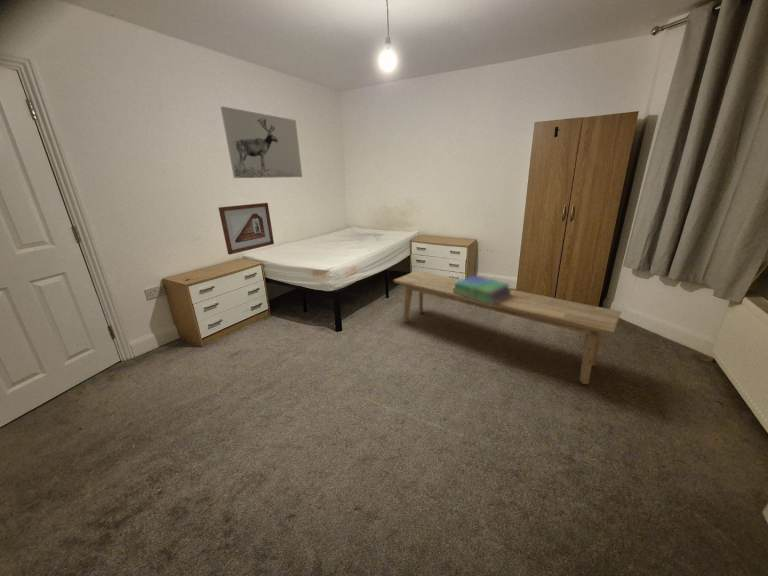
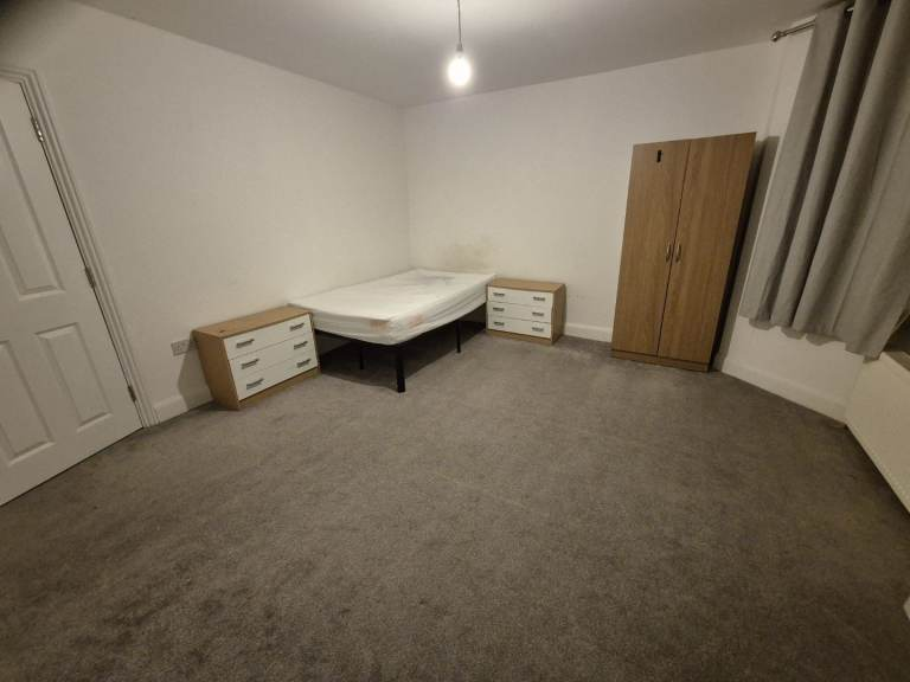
- wall art [220,106,303,179]
- picture frame [218,202,275,256]
- stack of books [453,274,512,304]
- bench [392,270,622,385]
